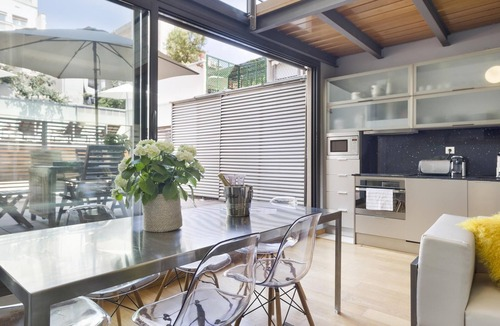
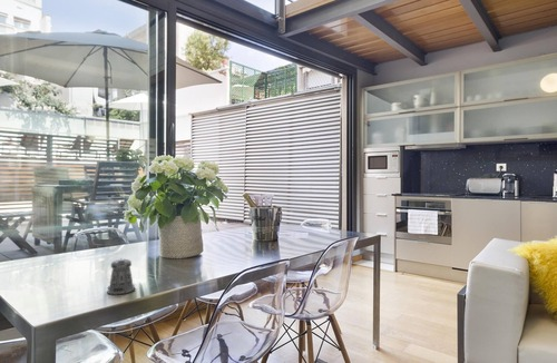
+ pepper shaker [106,257,136,295]
